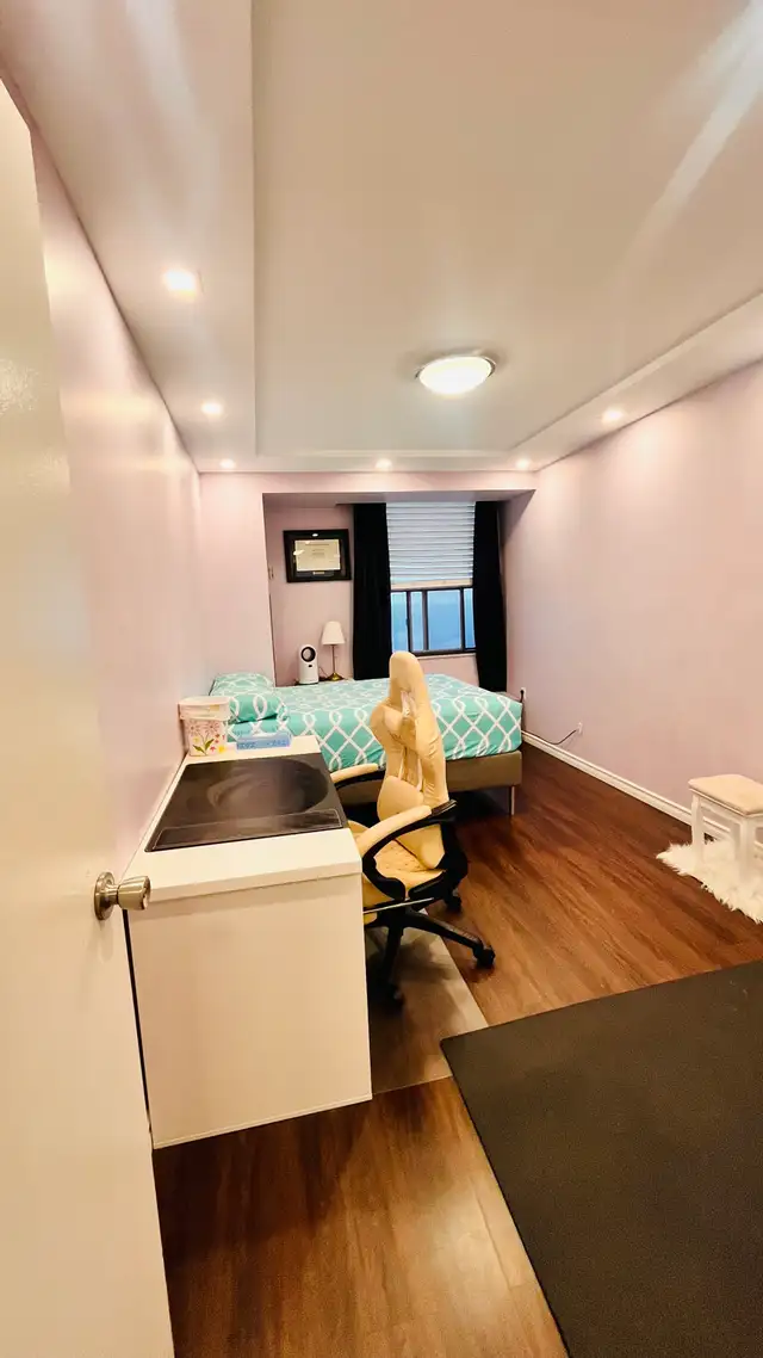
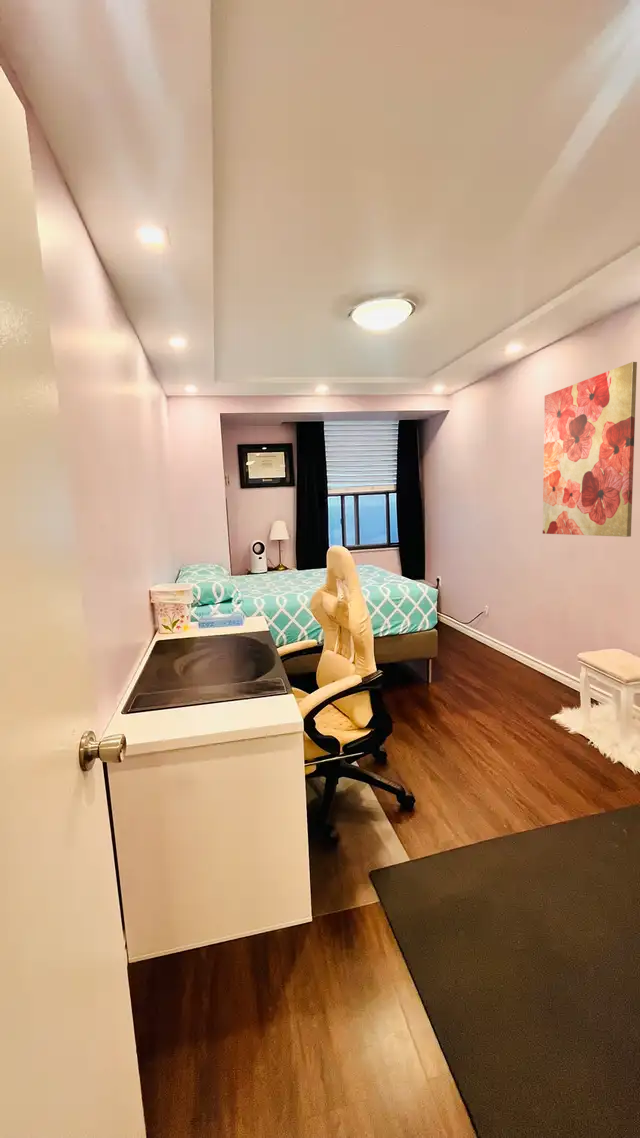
+ wall art [542,361,638,538]
